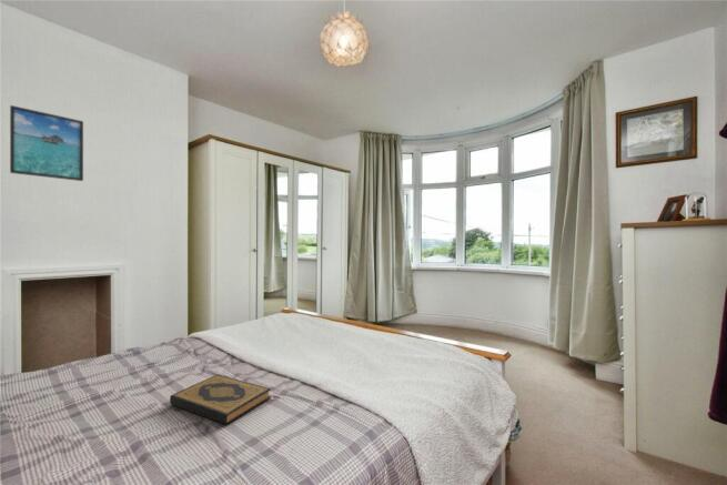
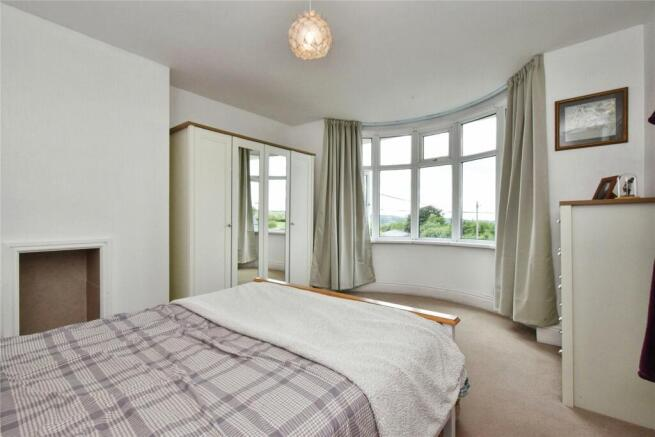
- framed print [9,104,84,182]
- hardback book [169,374,272,425]
